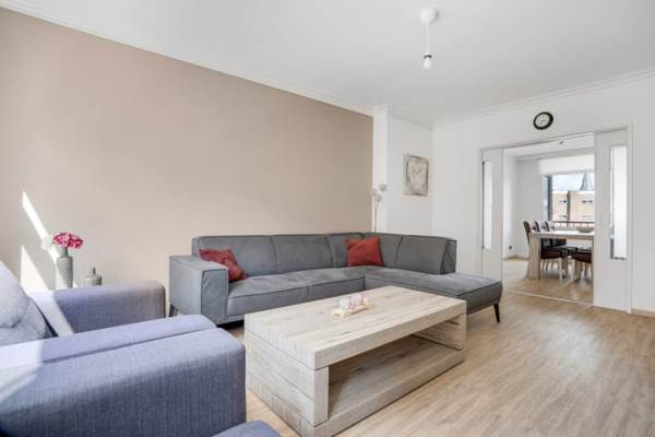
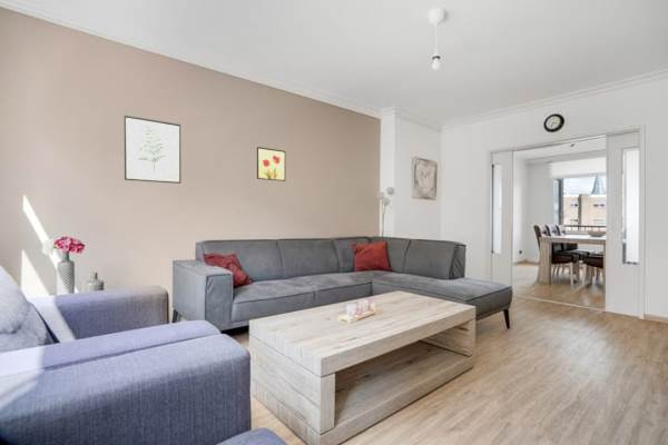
+ wall art [256,146,286,182]
+ wall art [124,115,181,185]
